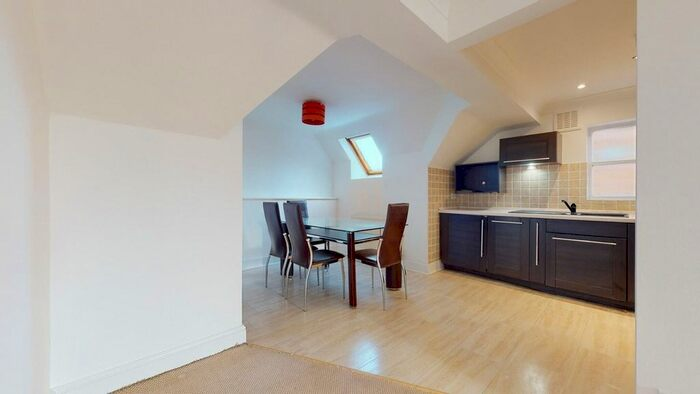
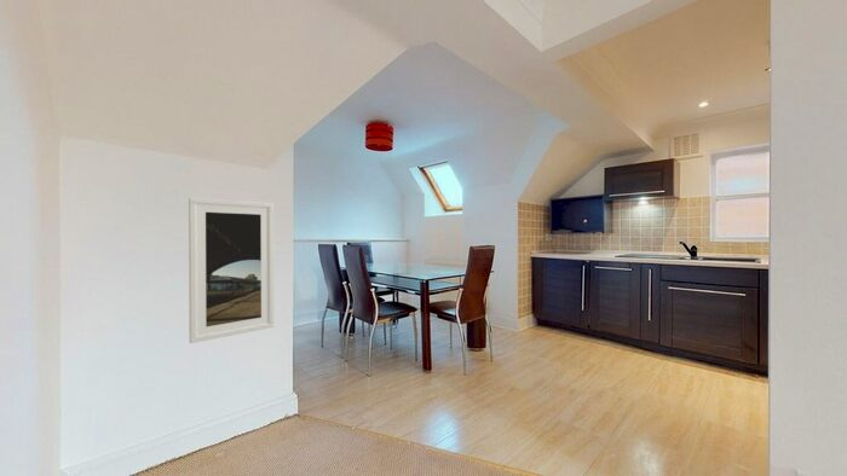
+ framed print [188,197,275,344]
